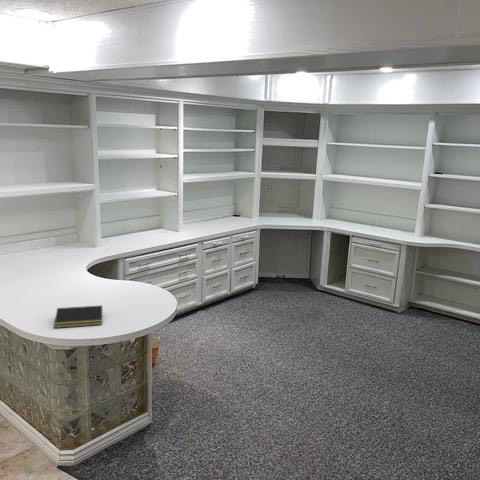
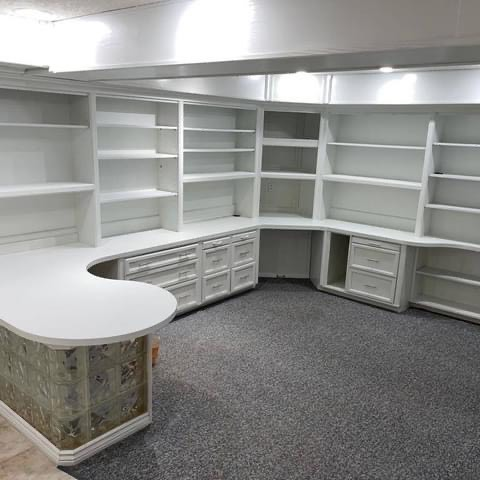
- notepad [53,305,103,329]
